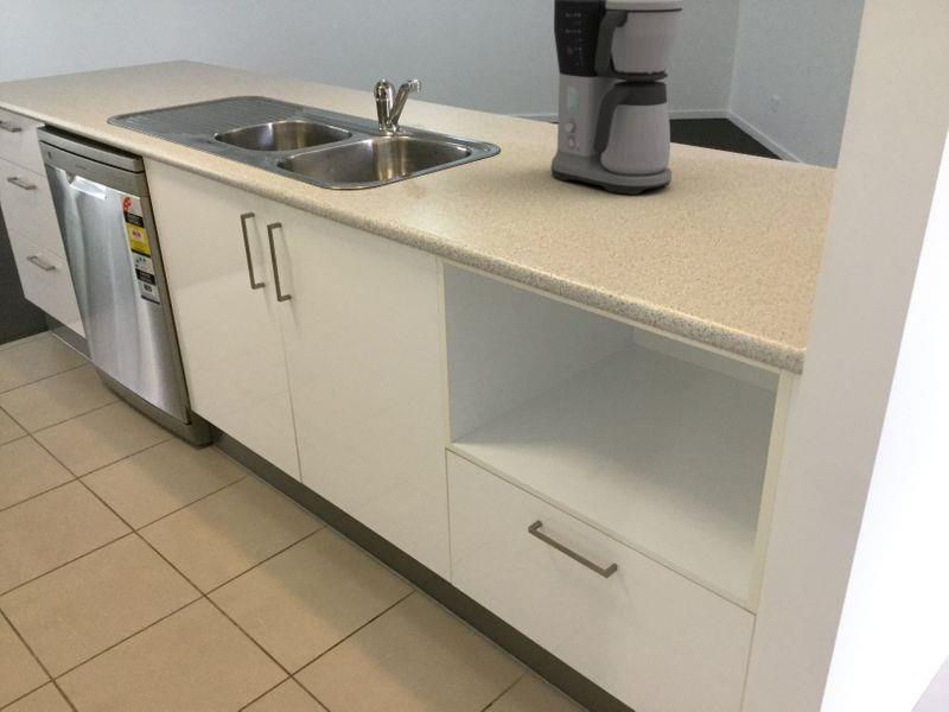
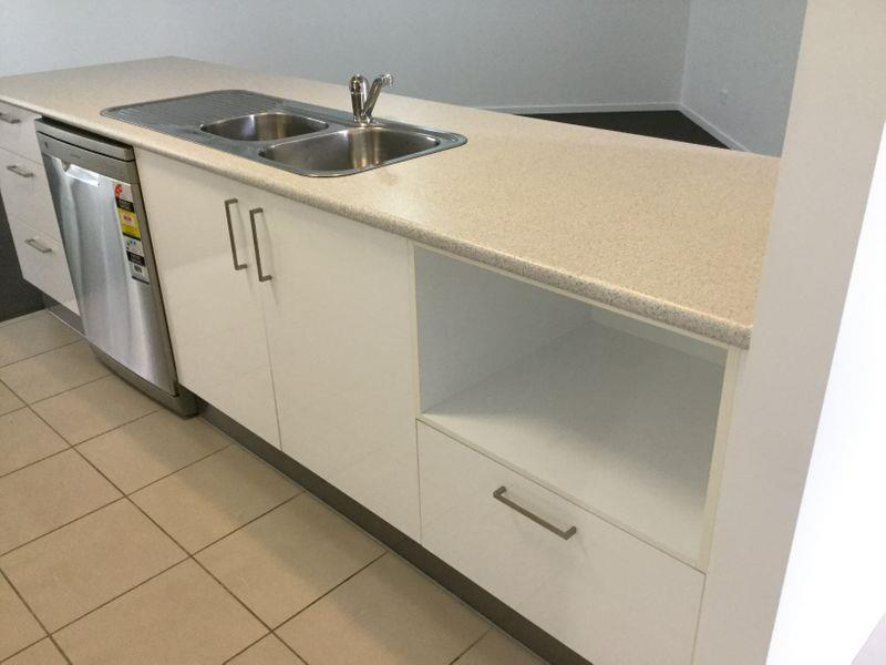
- coffee maker [549,0,686,196]
